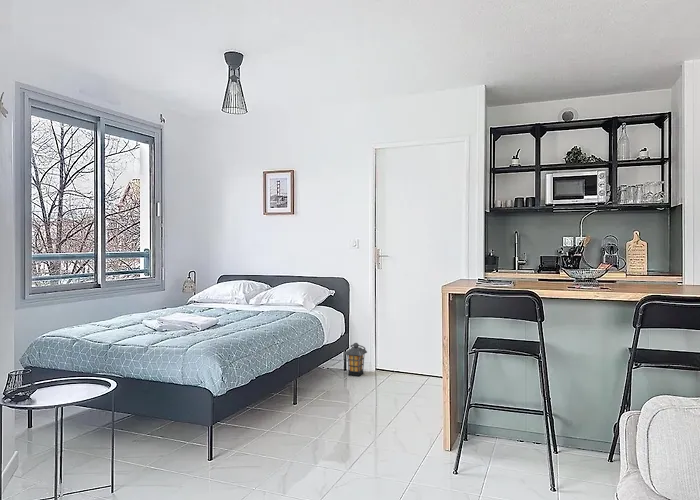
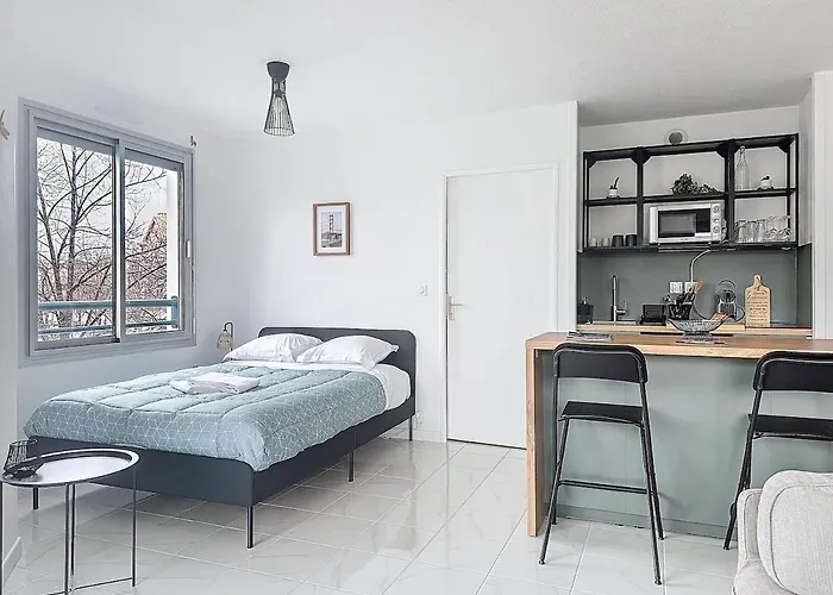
- lantern [344,342,368,377]
